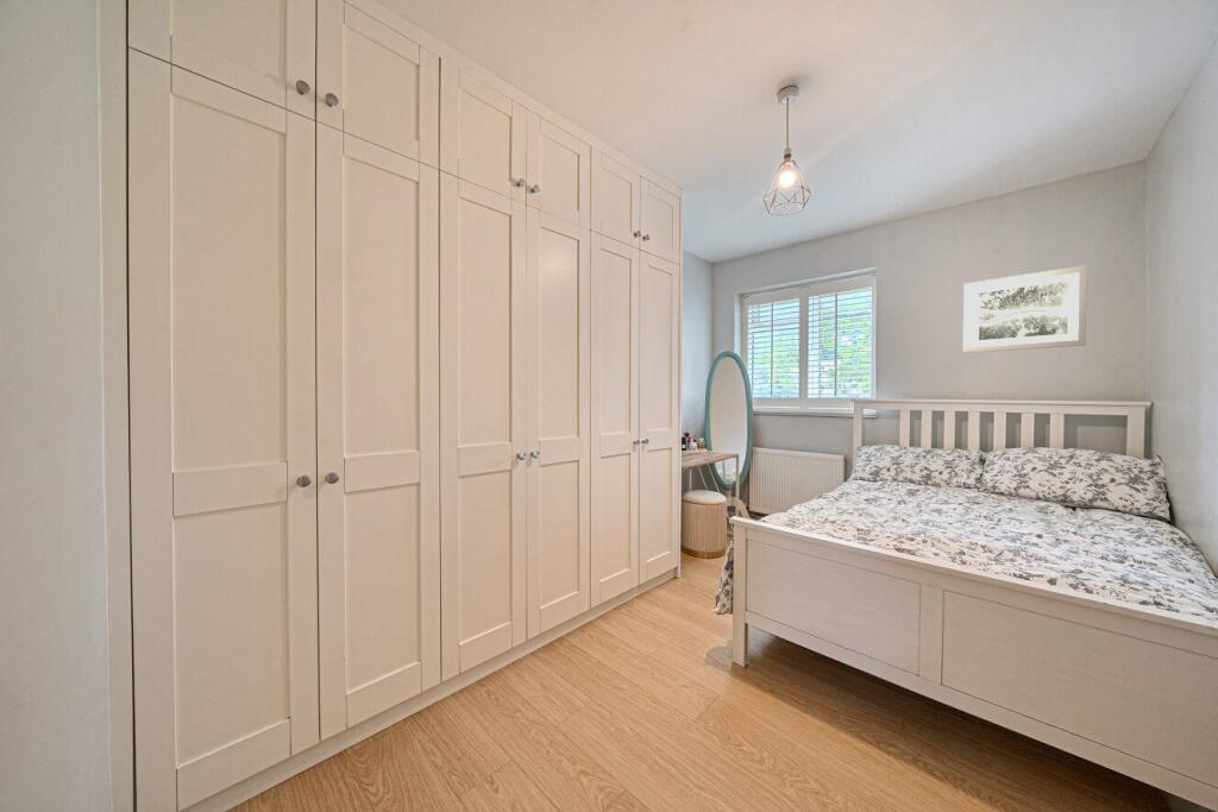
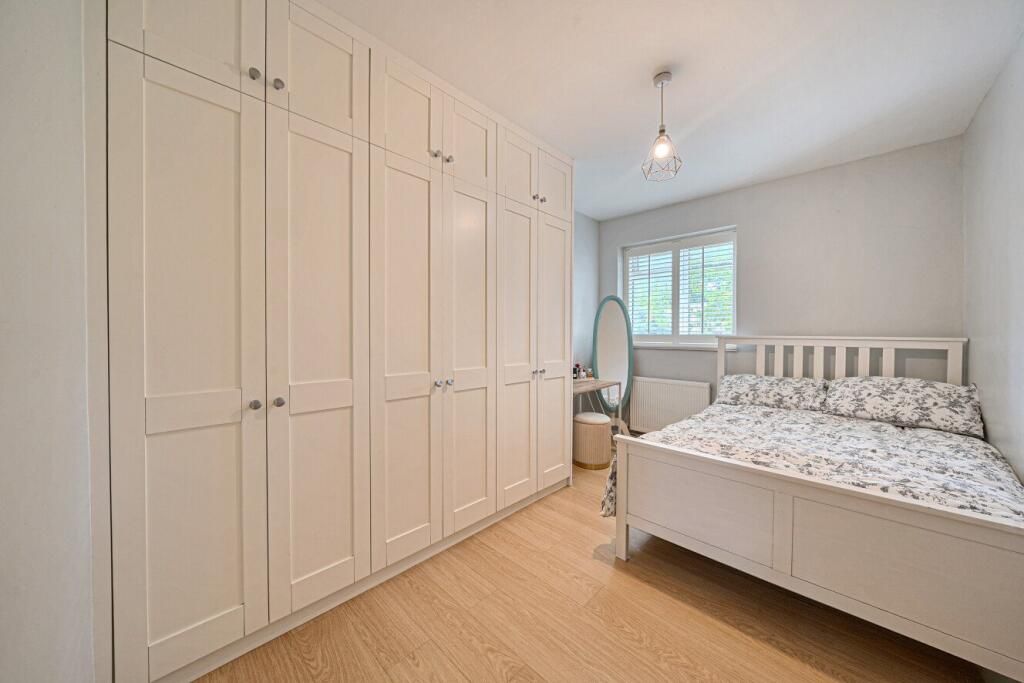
- wall art [962,264,1088,354]
